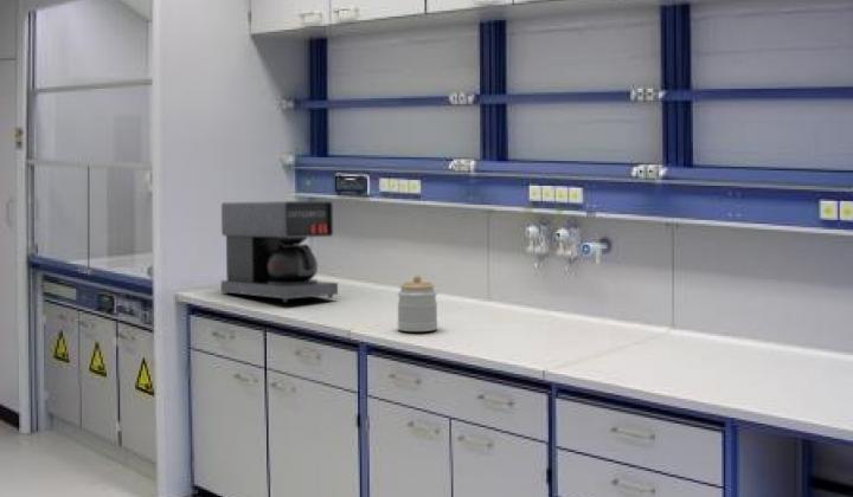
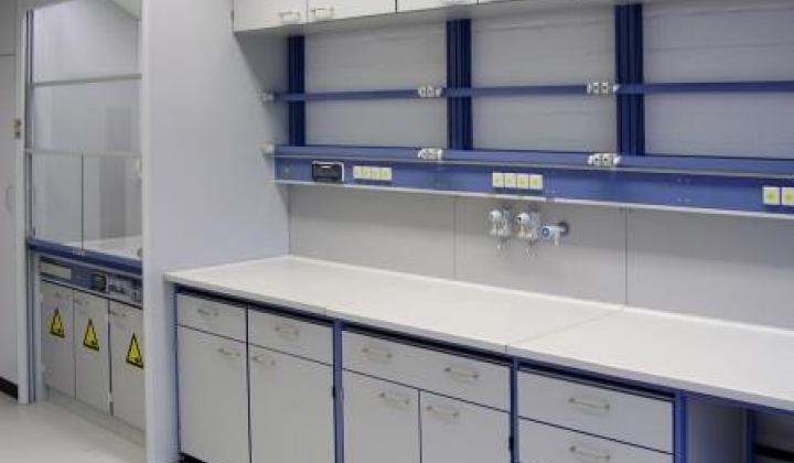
- coffee maker [220,200,339,303]
- jar [396,275,438,333]
